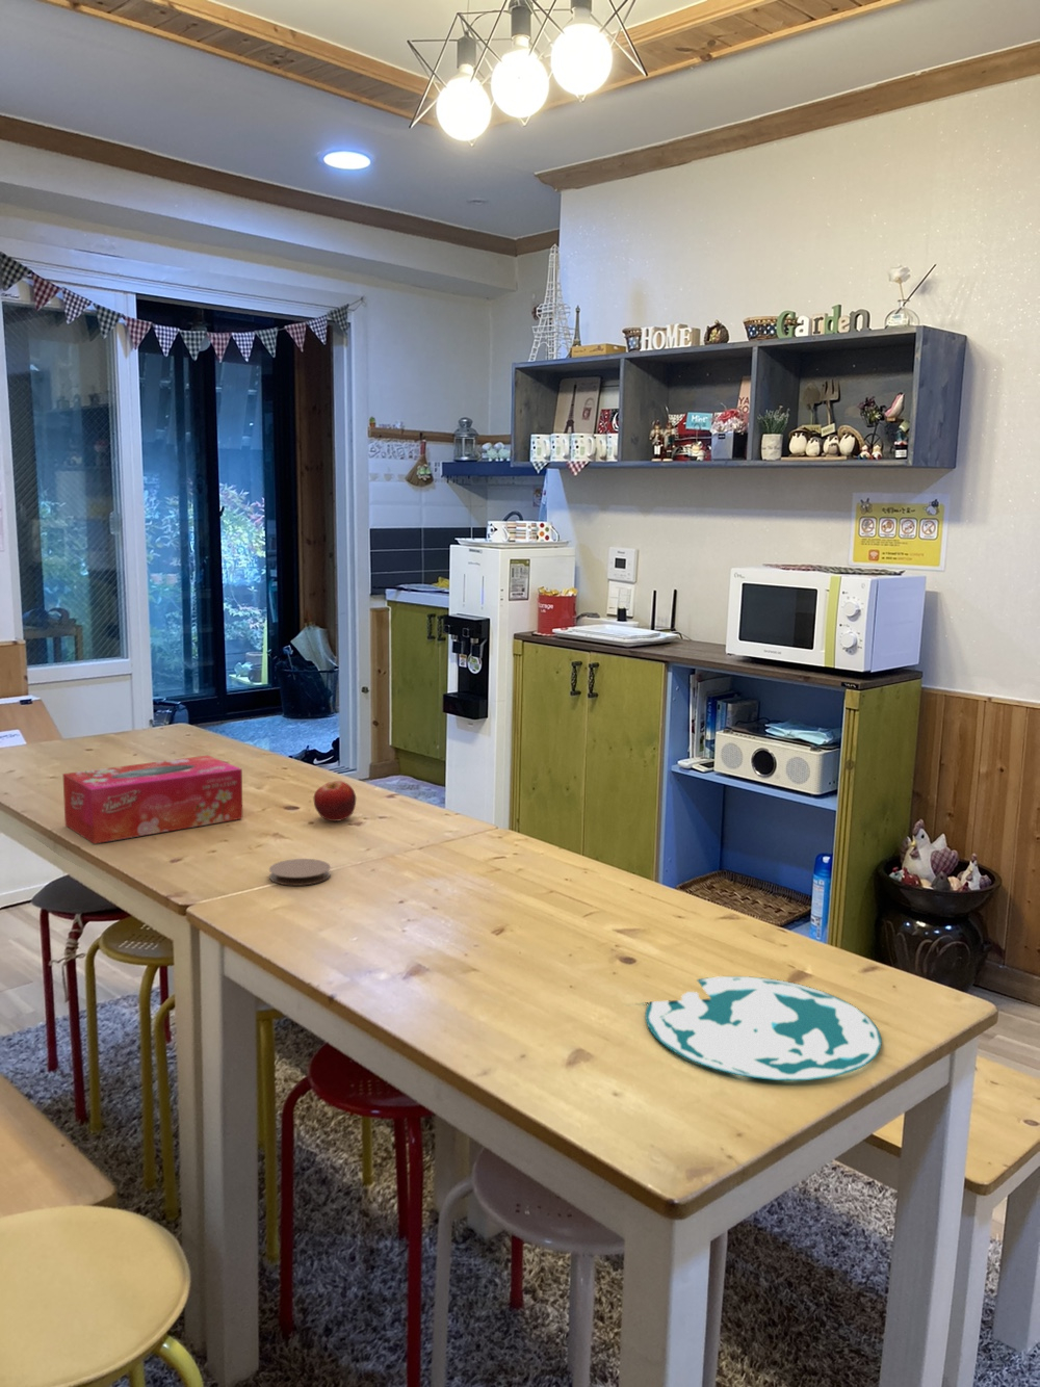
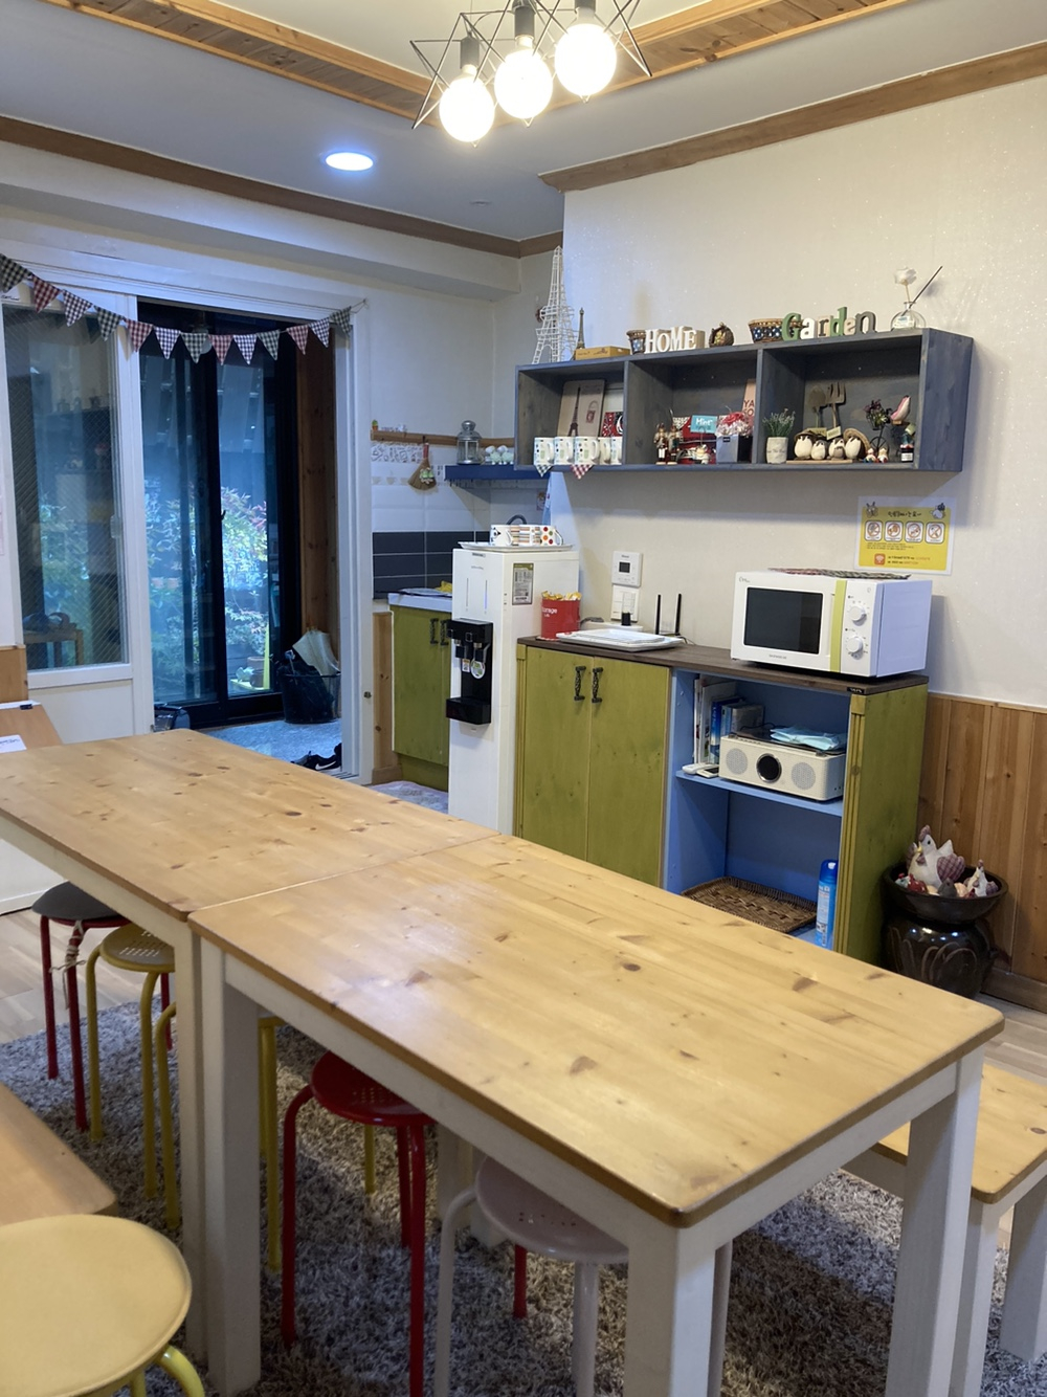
- coaster [269,857,332,887]
- plate [643,975,883,1081]
- fruit [314,780,357,822]
- tissue box [61,755,244,845]
